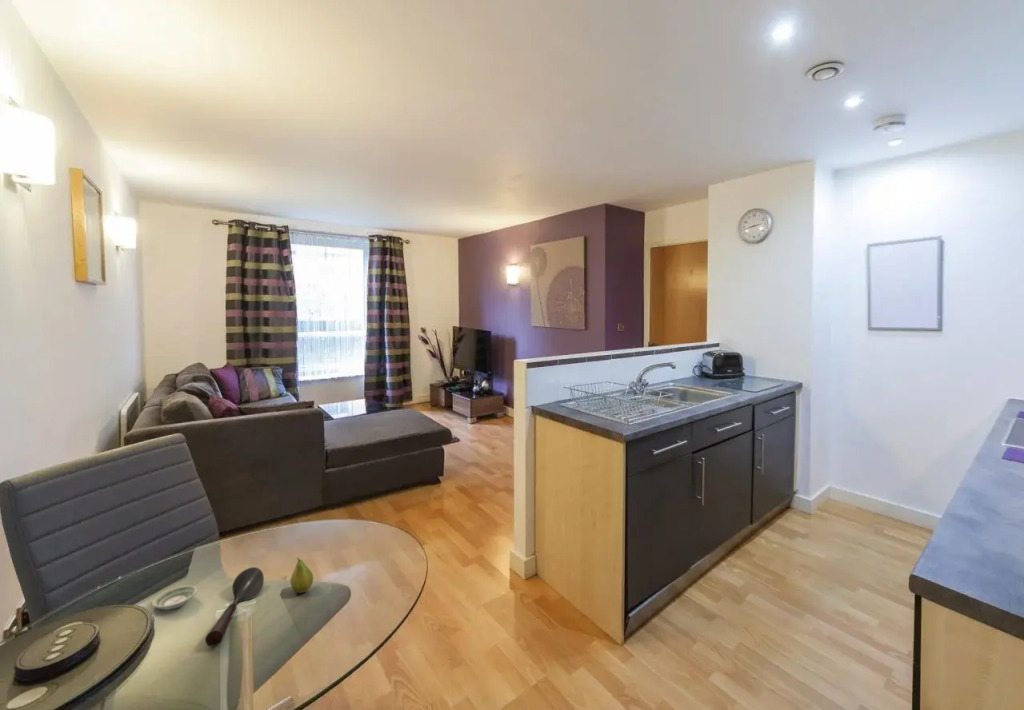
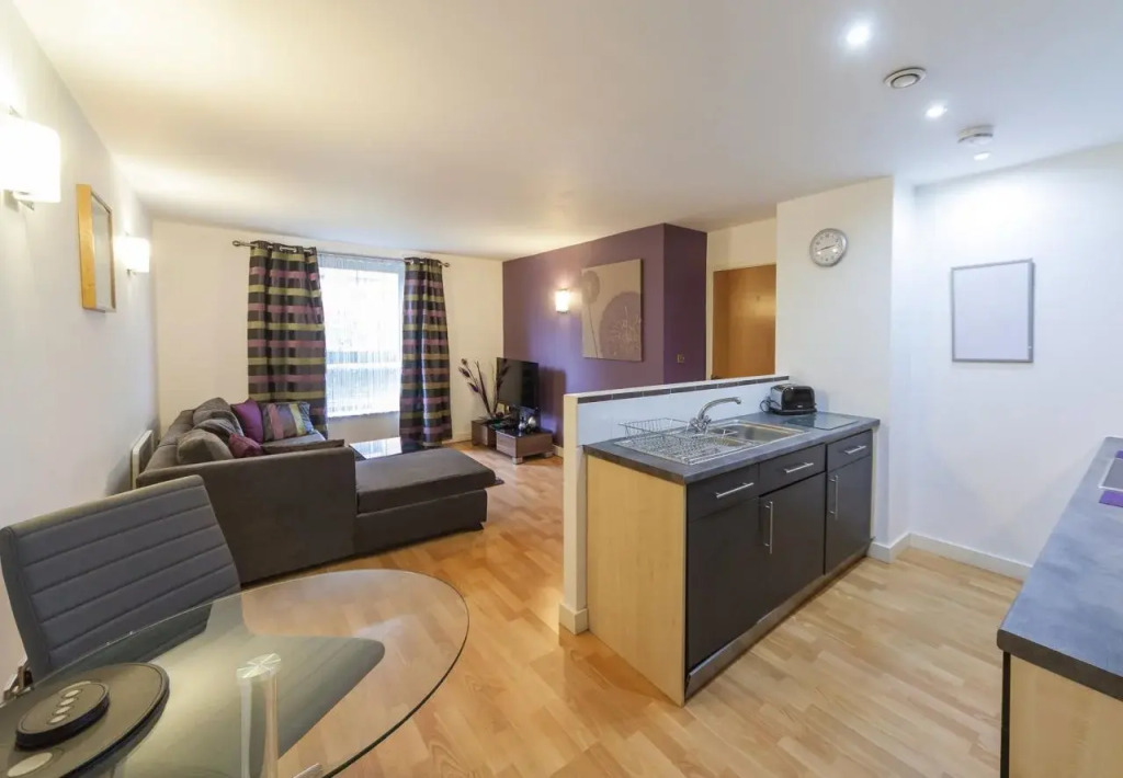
- spoon [204,566,265,648]
- saucer [151,585,198,611]
- fruit [289,557,314,594]
